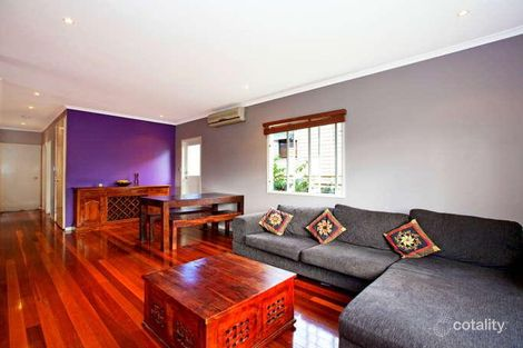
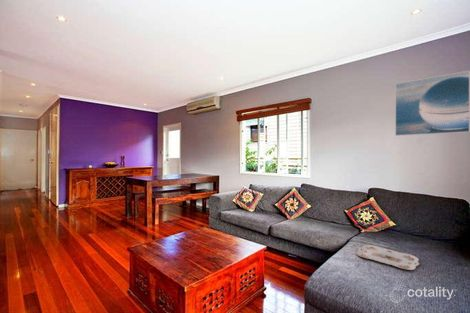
+ serving tray [355,244,420,271]
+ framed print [394,70,470,137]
